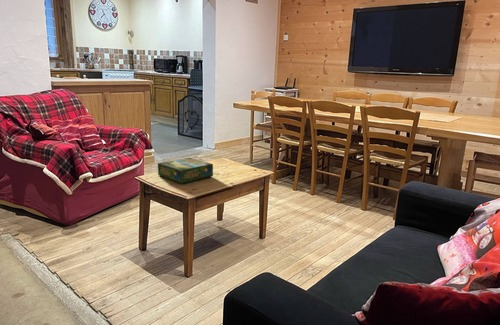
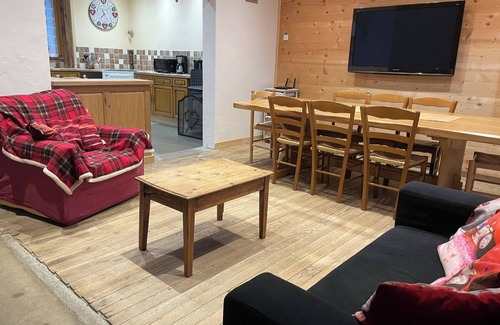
- board game [157,157,214,185]
